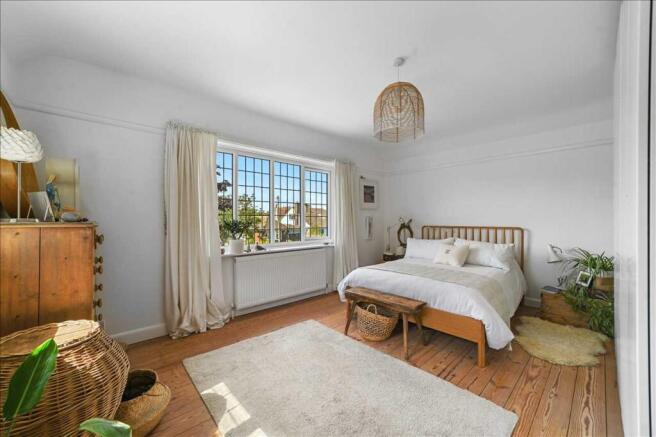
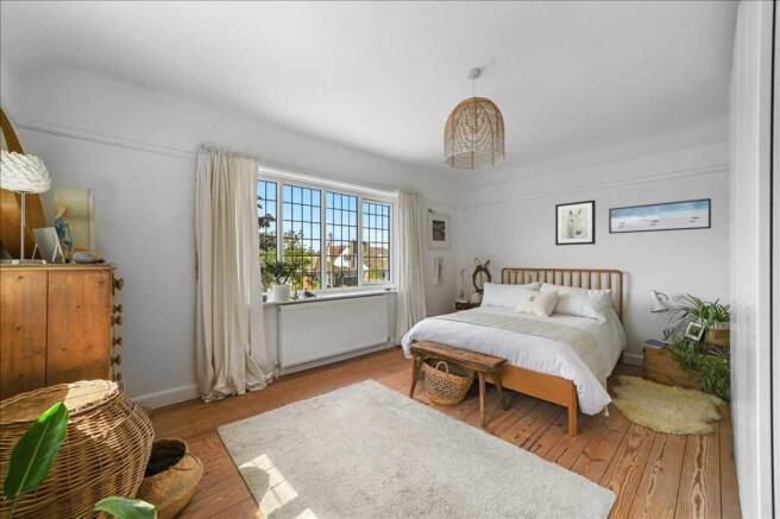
+ wall art [608,197,712,235]
+ wall art [554,198,597,247]
